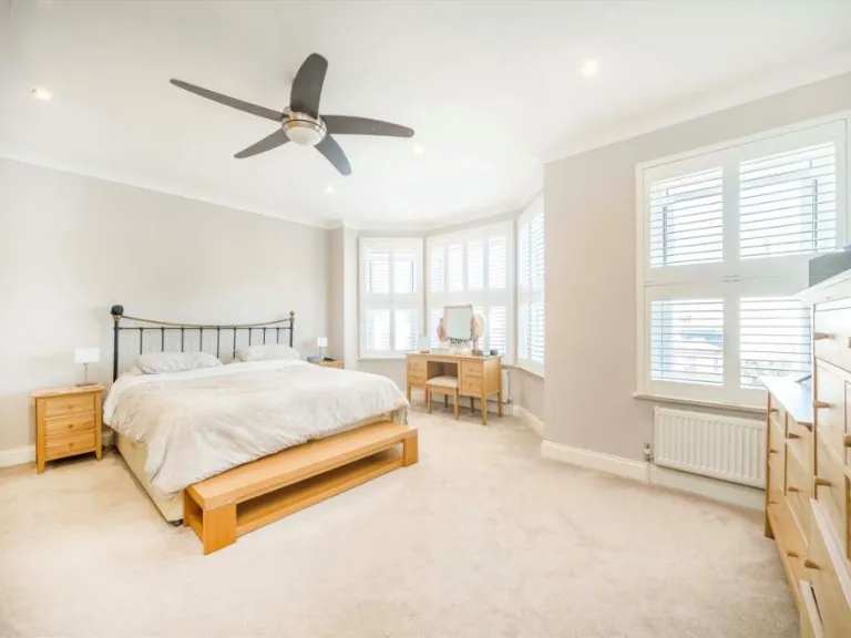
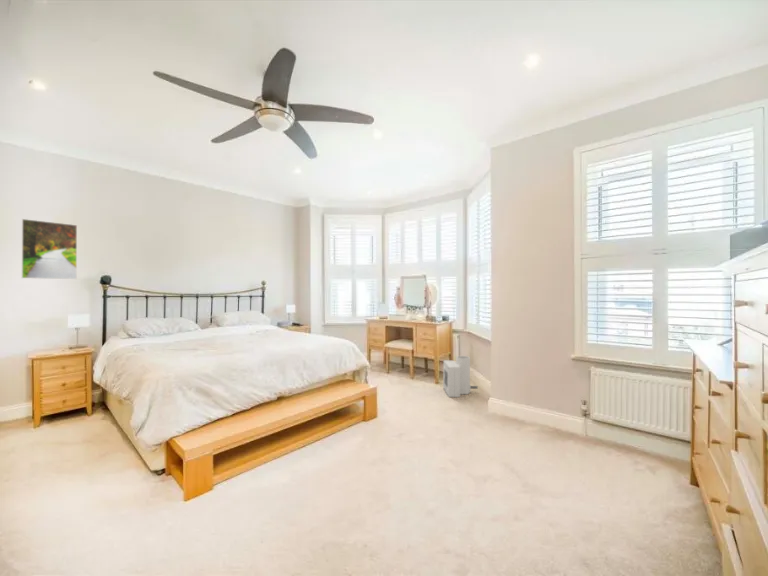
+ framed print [21,218,78,280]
+ air purifier [442,355,479,398]
